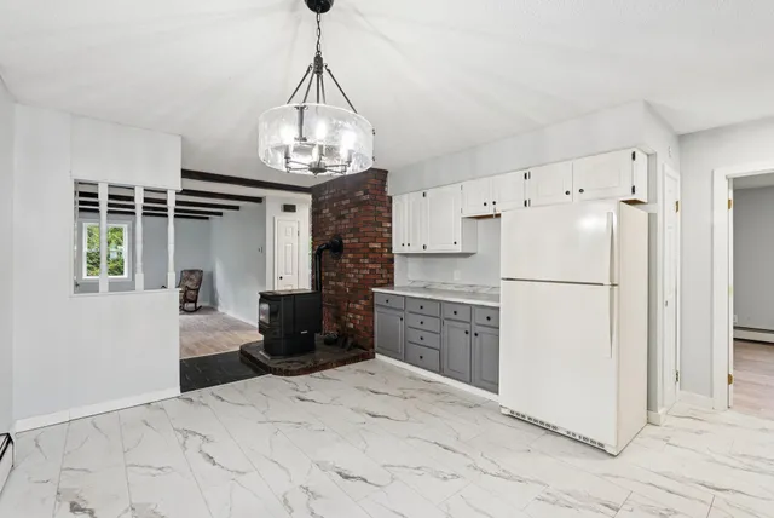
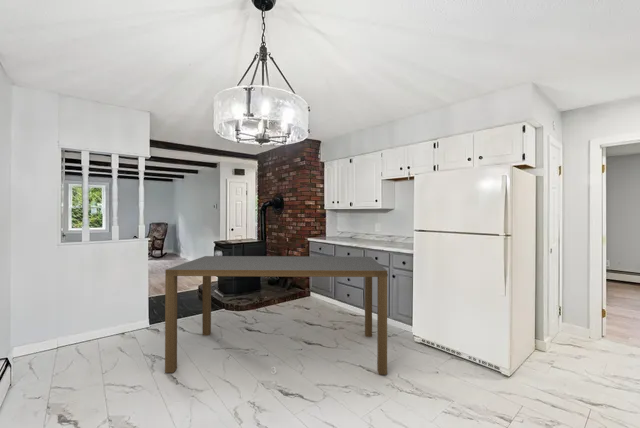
+ dining table [164,255,388,376]
